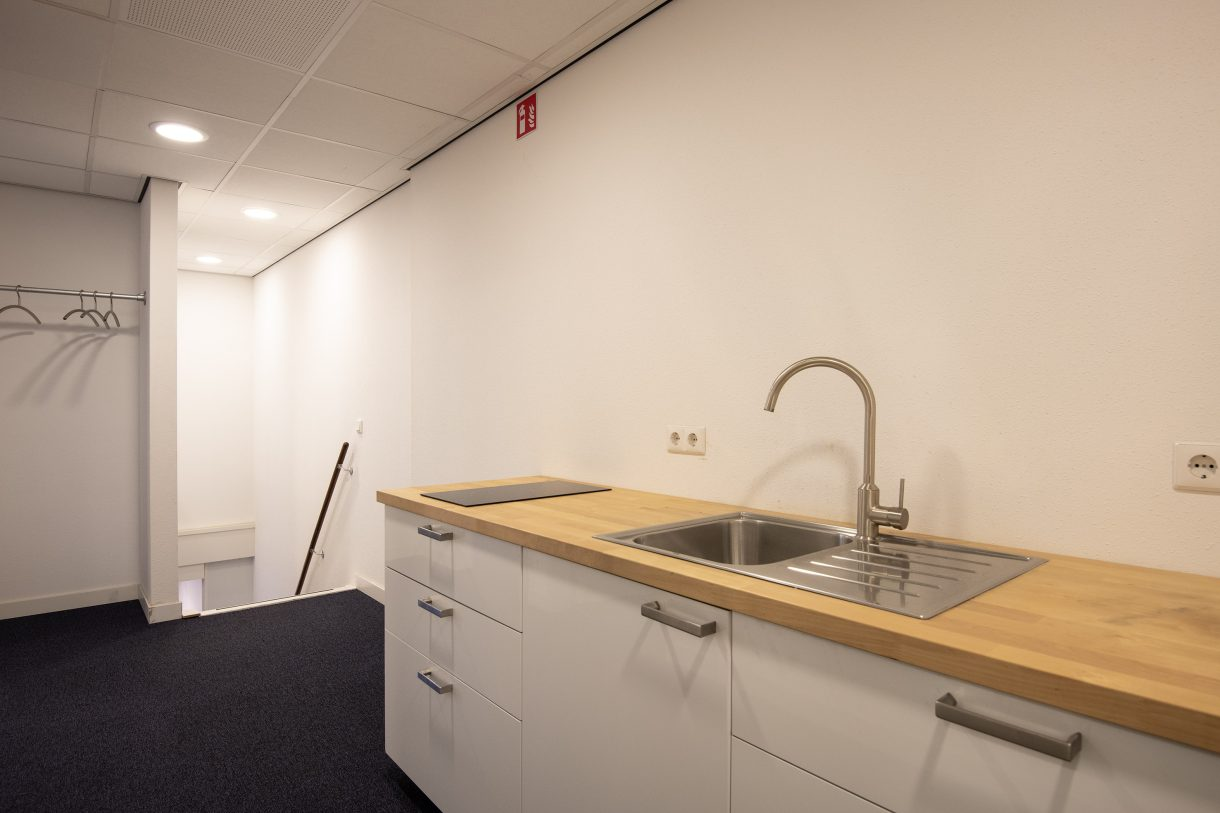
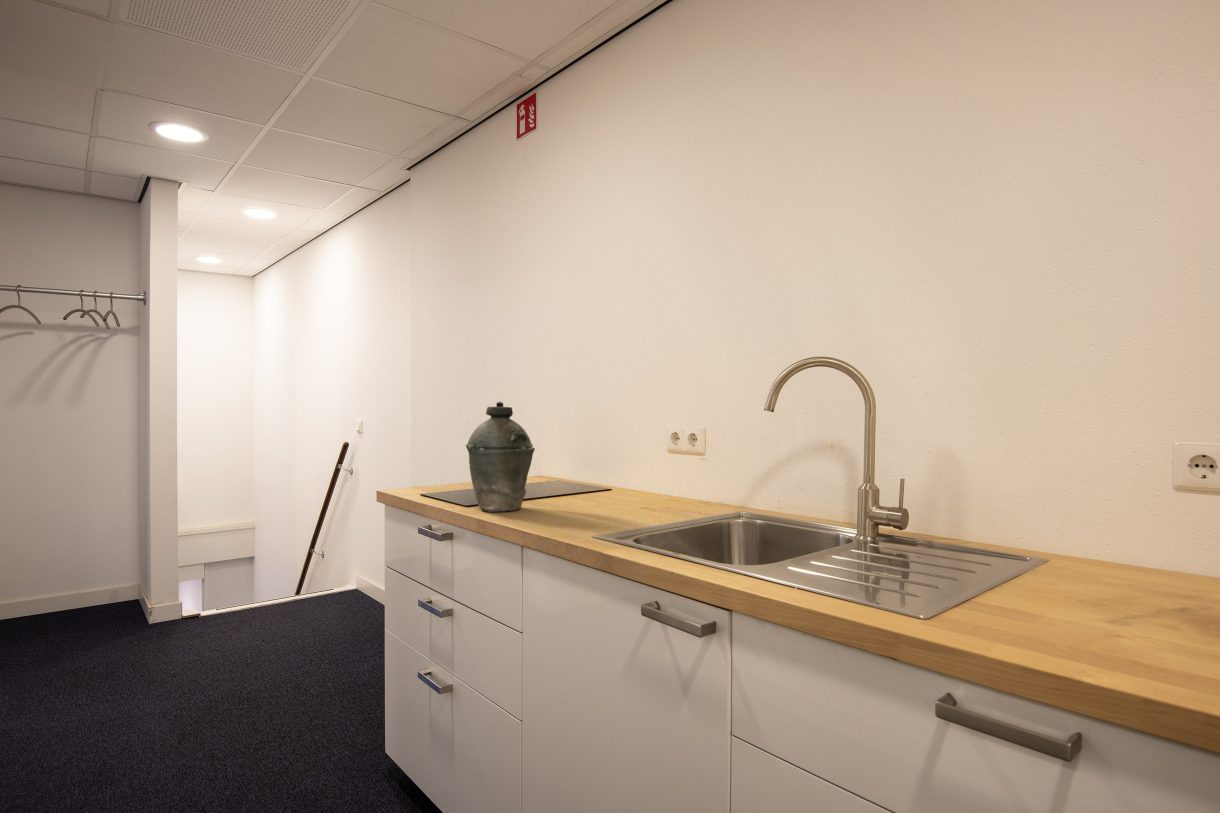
+ kettle [465,401,536,513]
